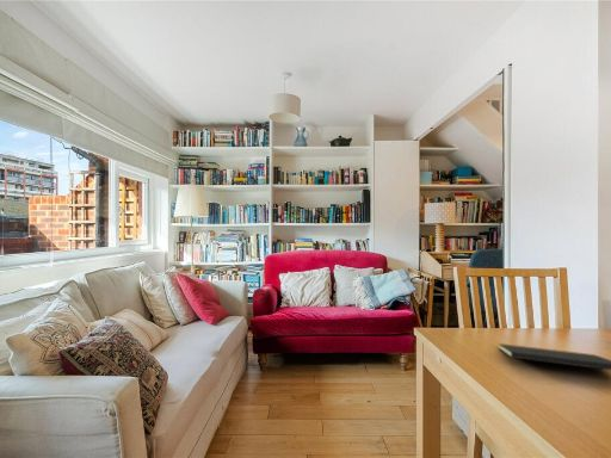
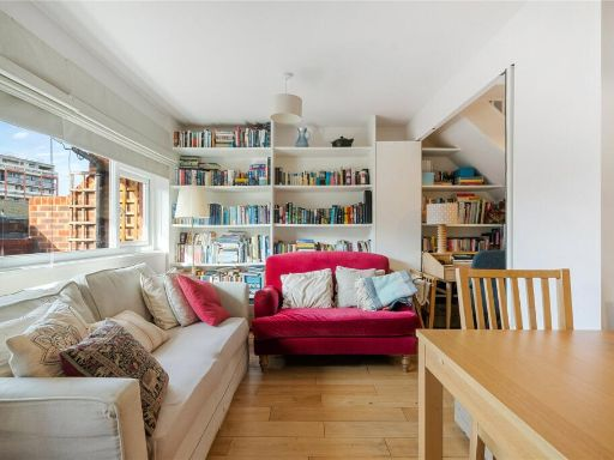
- notepad [496,342,611,371]
